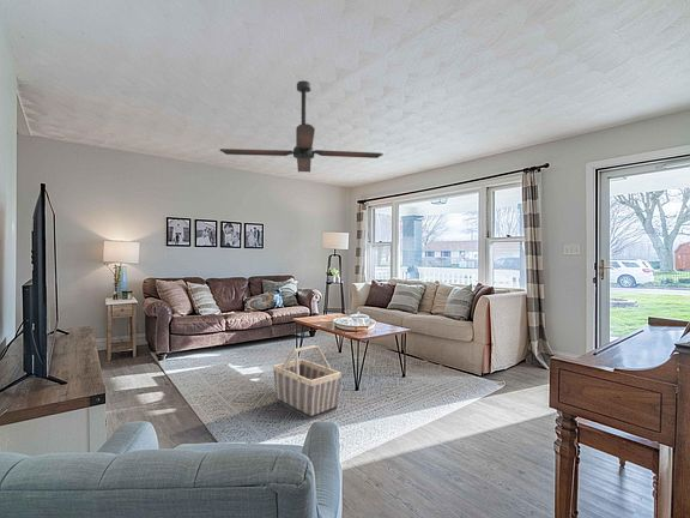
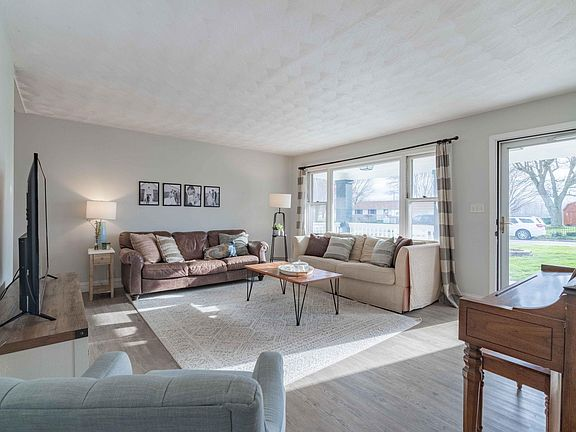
- ceiling fan [219,79,385,174]
- basket [272,344,343,420]
